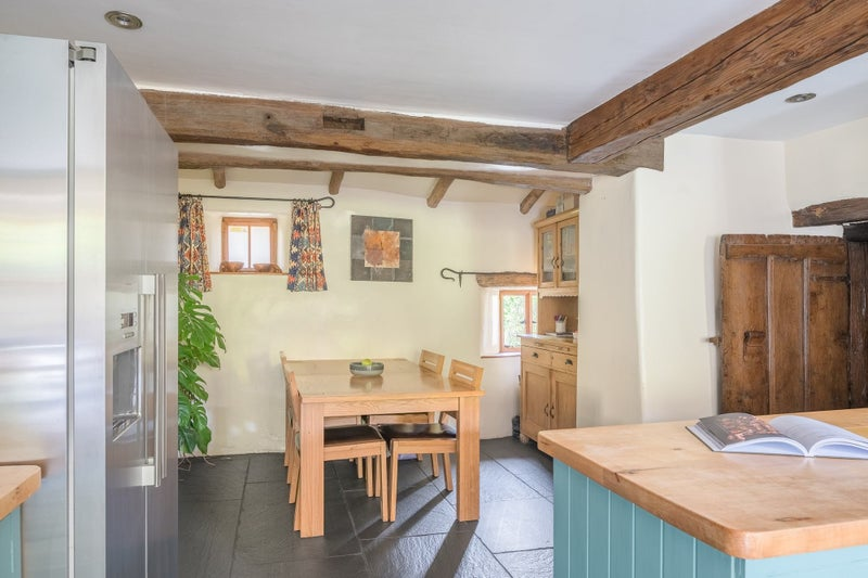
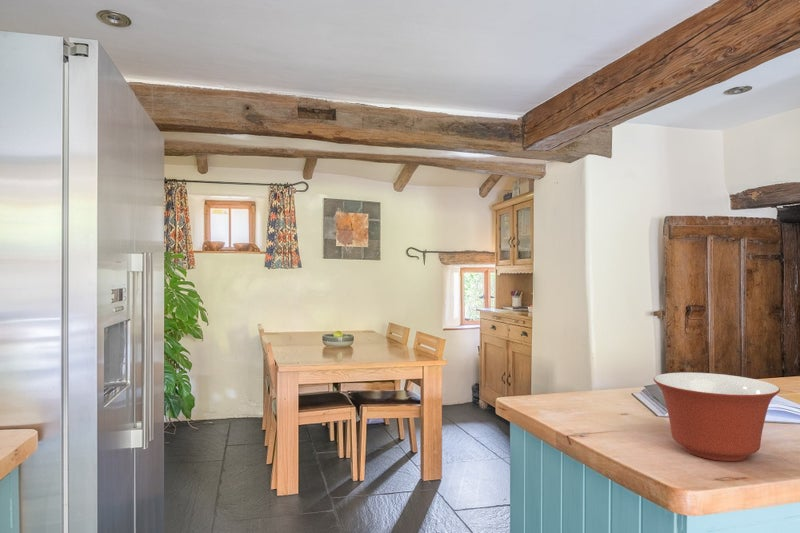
+ mixing bowl [652,372,781,462]
